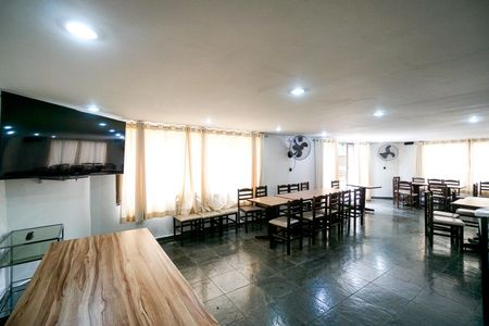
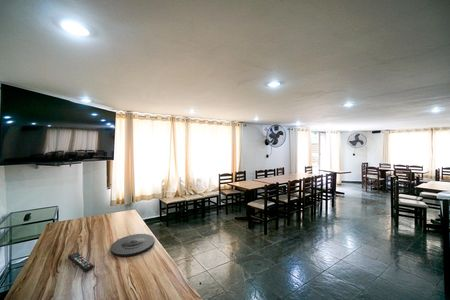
+ remote control [67,252,95,273]
+ plate [109,233,156,258]
